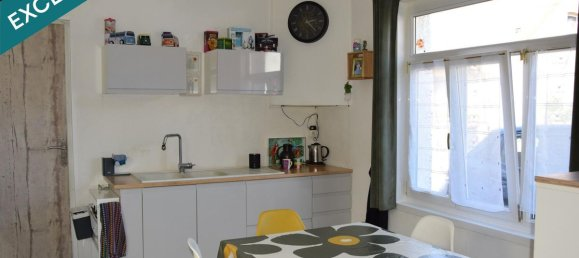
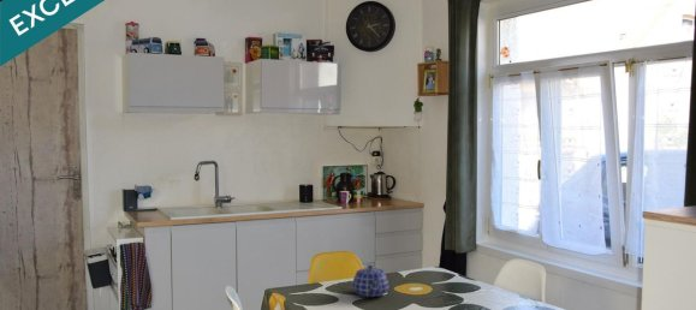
+ teapot [351,264,389,298]
